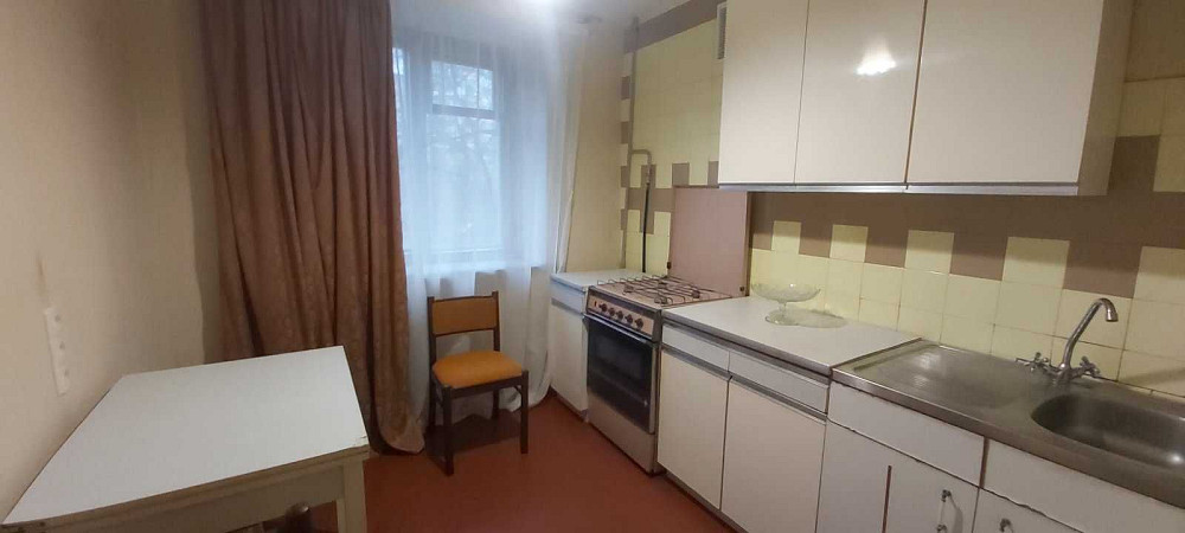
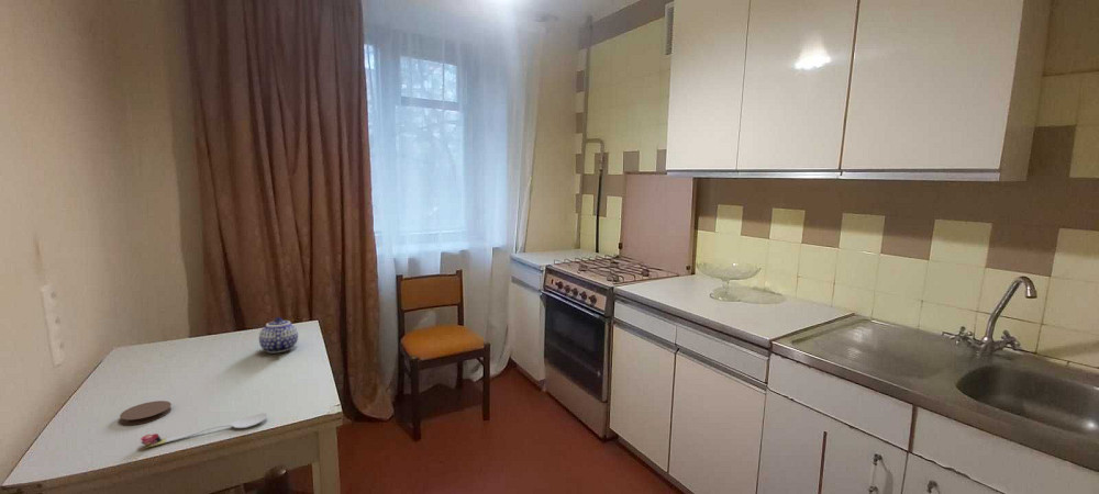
+ teapot [258,316,299,353]
+ spoon [140,412,269,449]
+ coaster [119,400,173,426]
